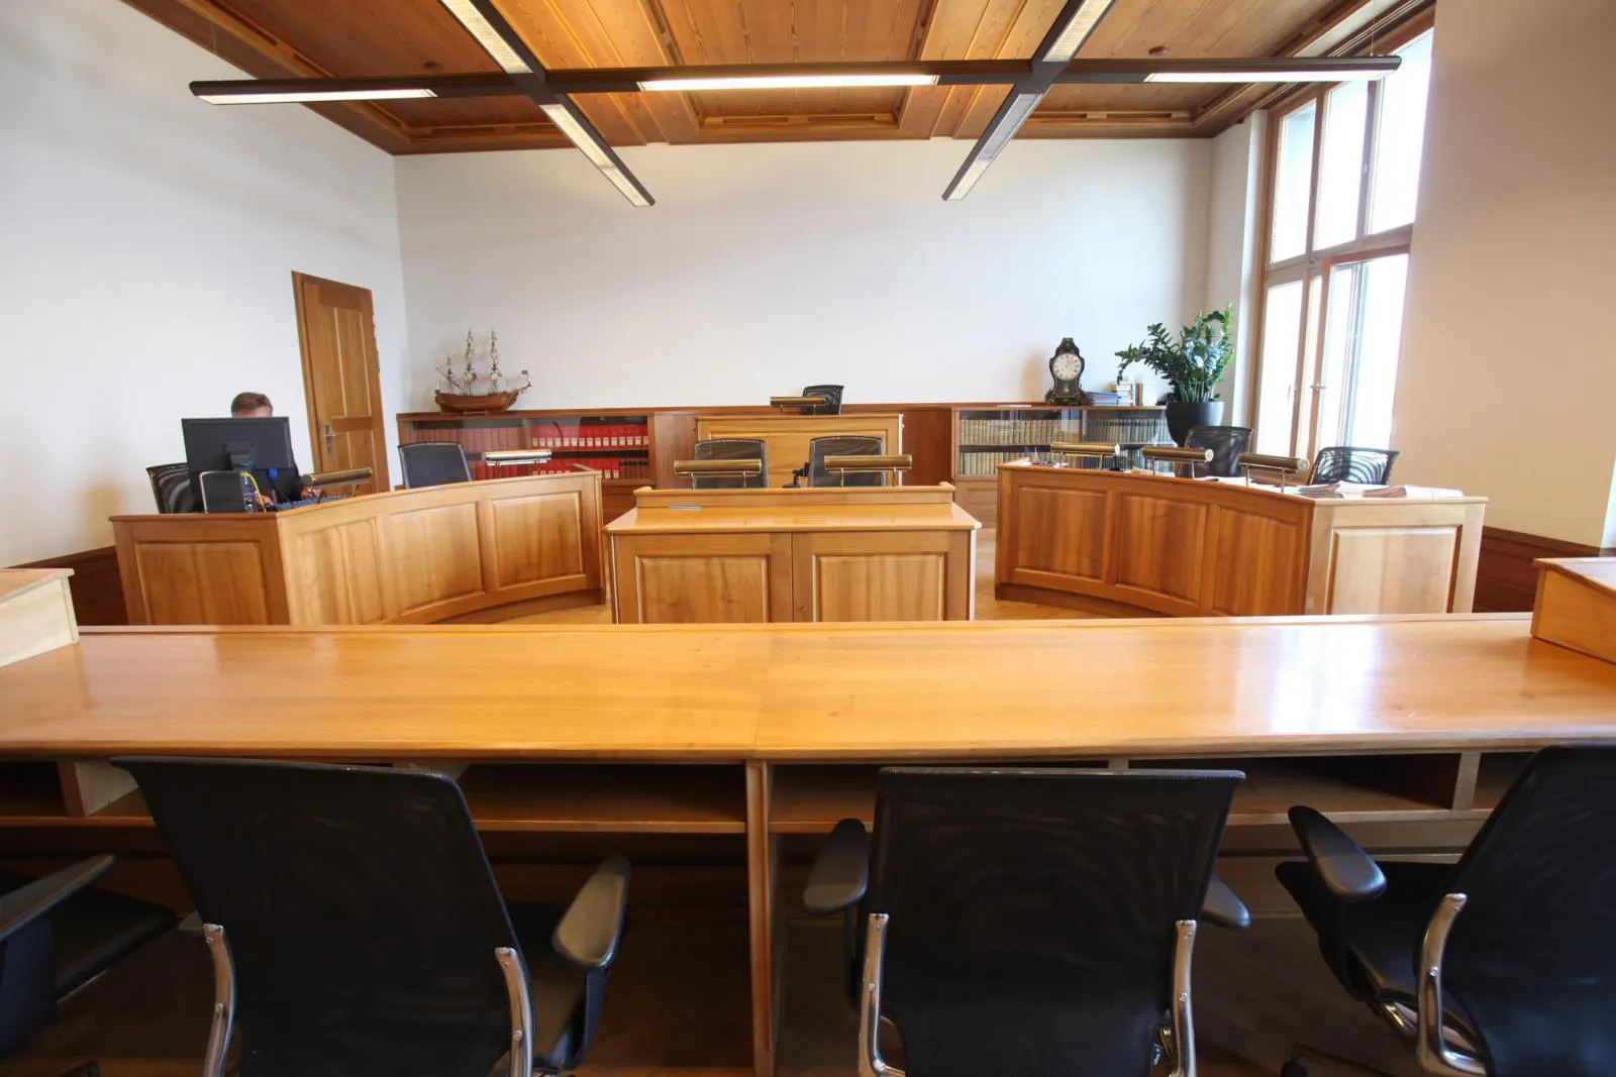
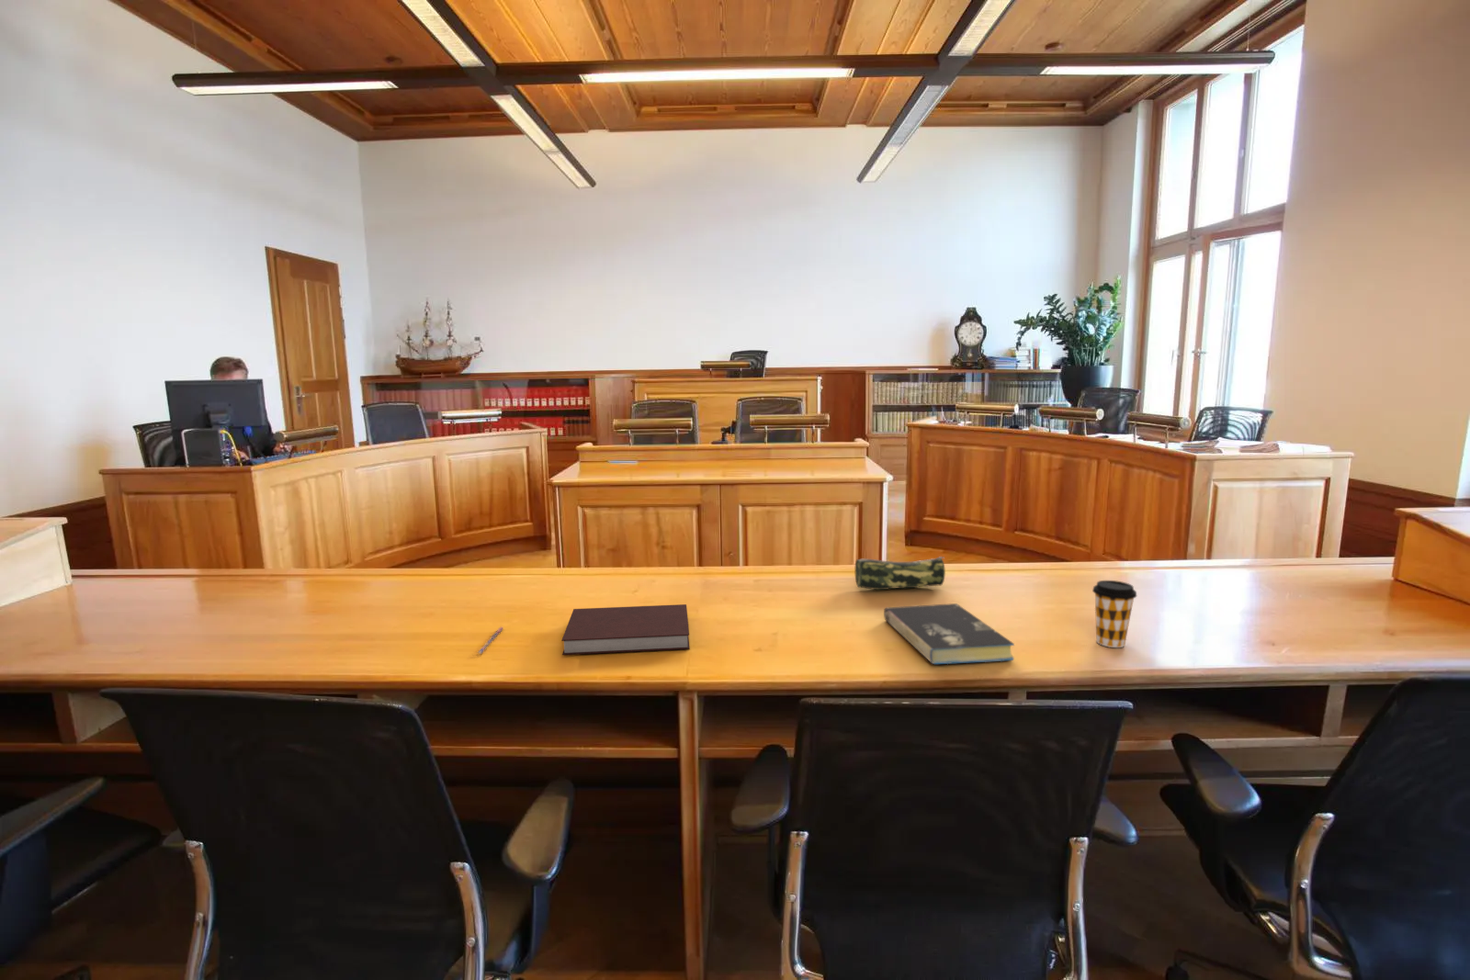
+ notebook [560,604,691,656]
+ pencil case [853,556,946,591]
+ pen [478,627,504,655]
+ coffee cup [1092,580,1138,649]
+ book [883,603,1015,665]
